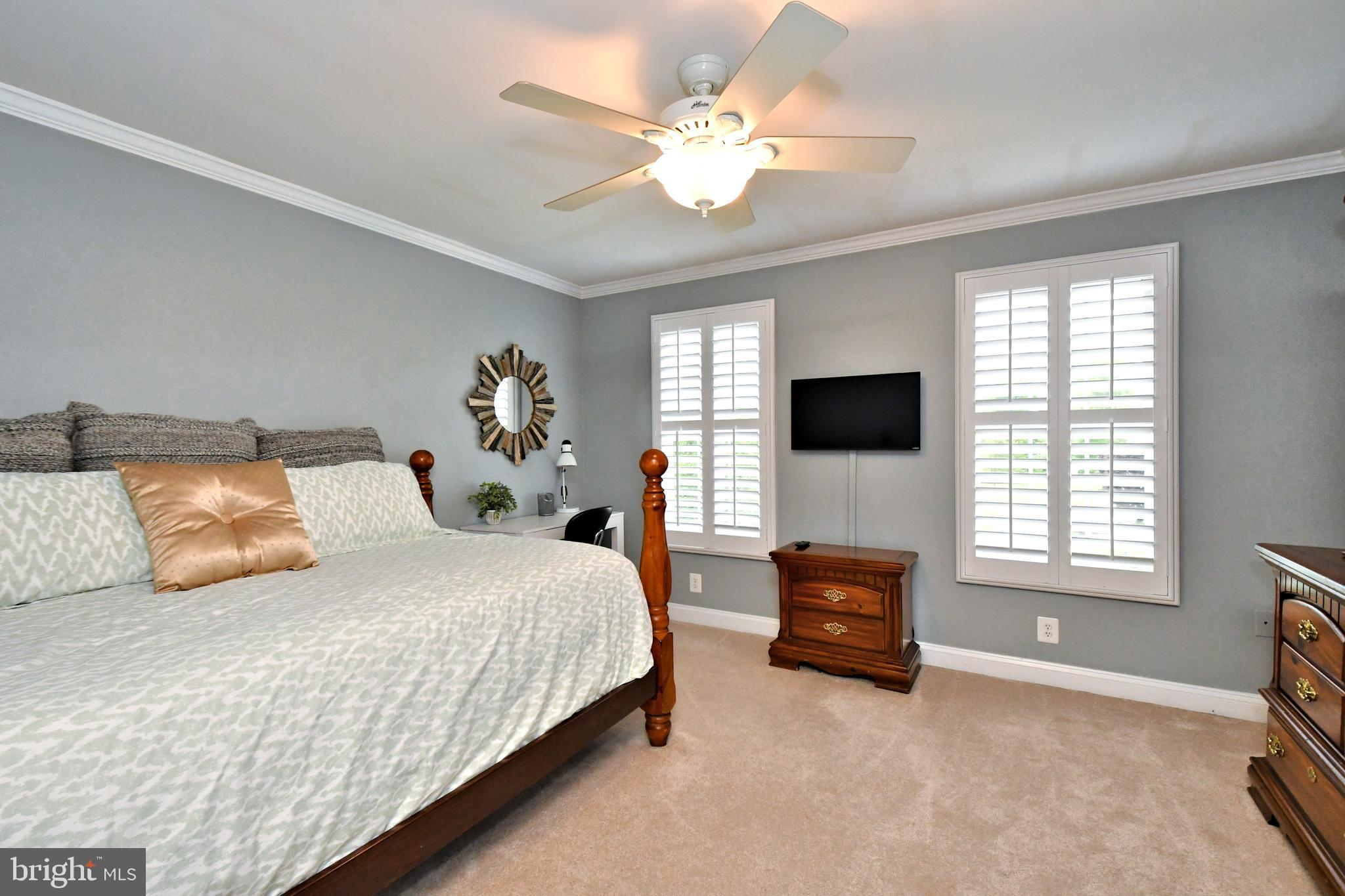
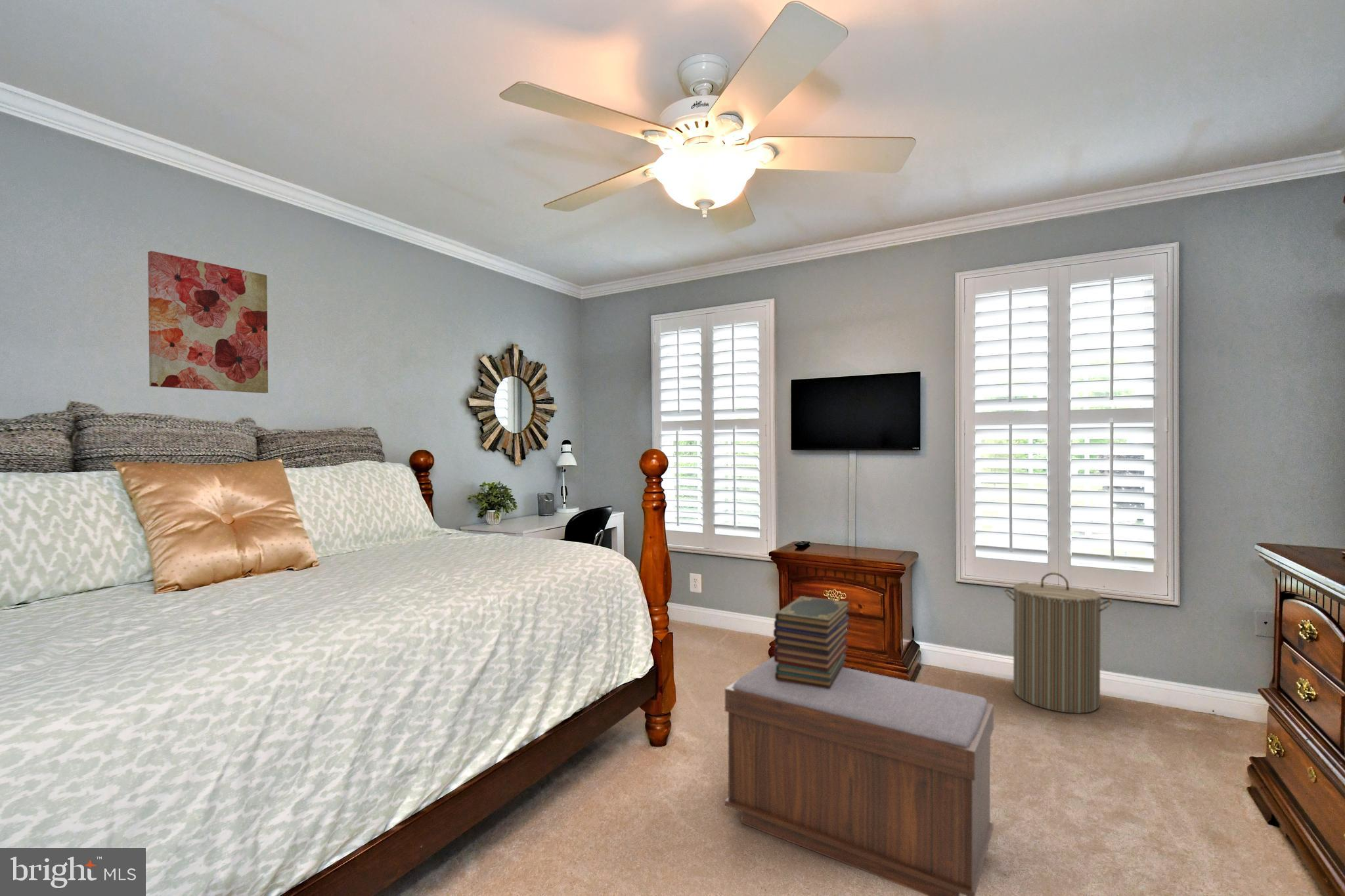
+ book stack [773,595,851,689]
+ bench [724,656,994,896]
+ wall art [147,250,269,394]
+ laundry hamper [1003,572,1113,714]
